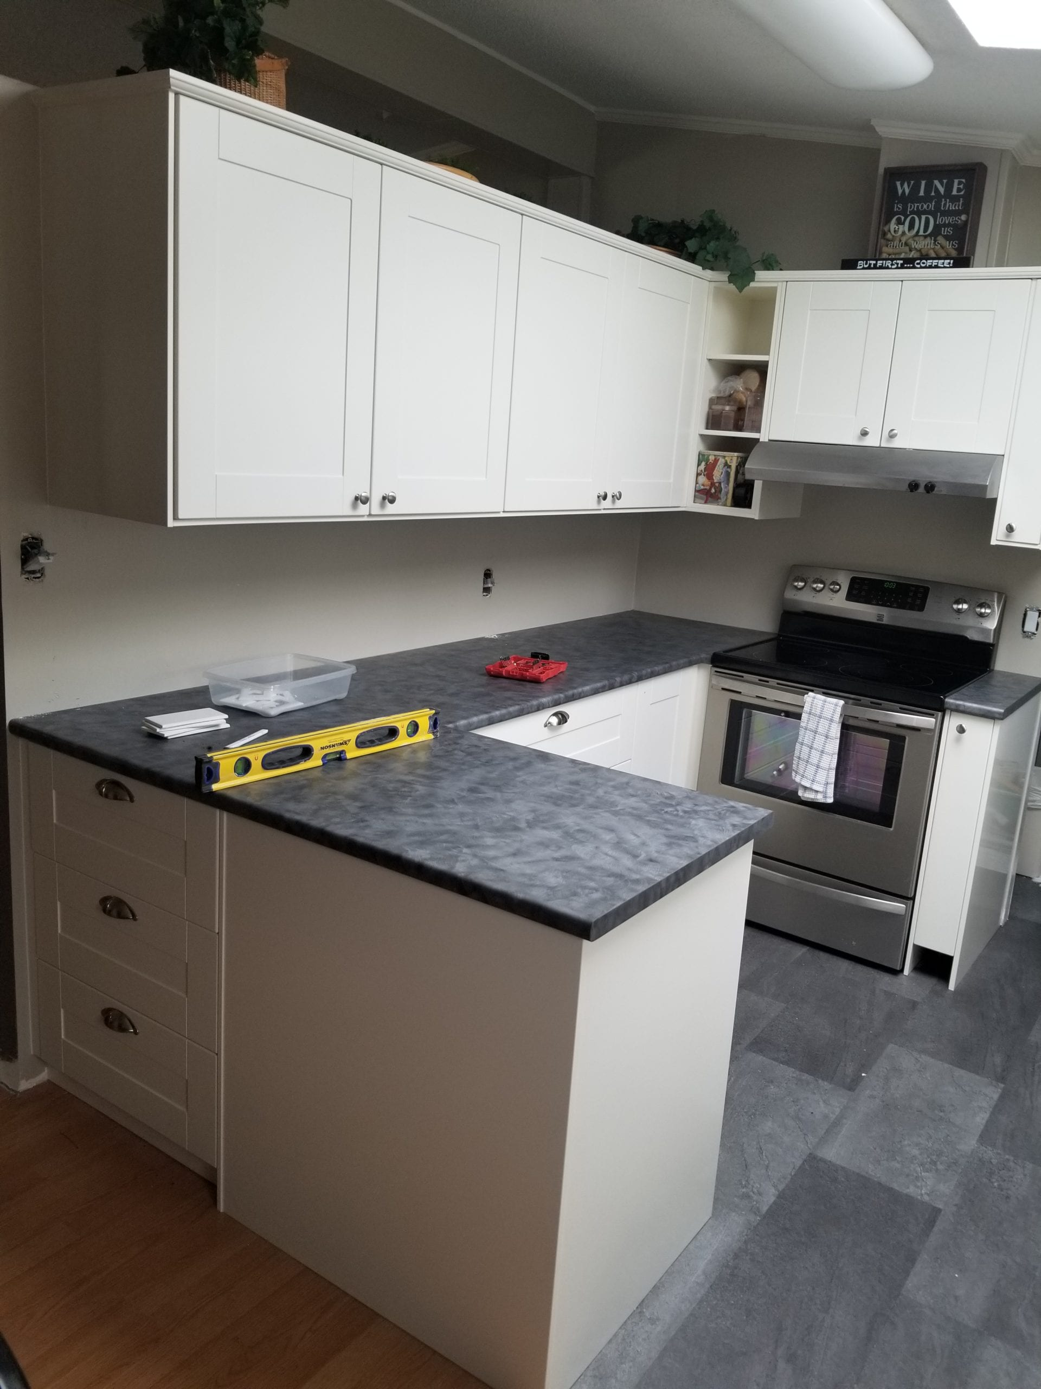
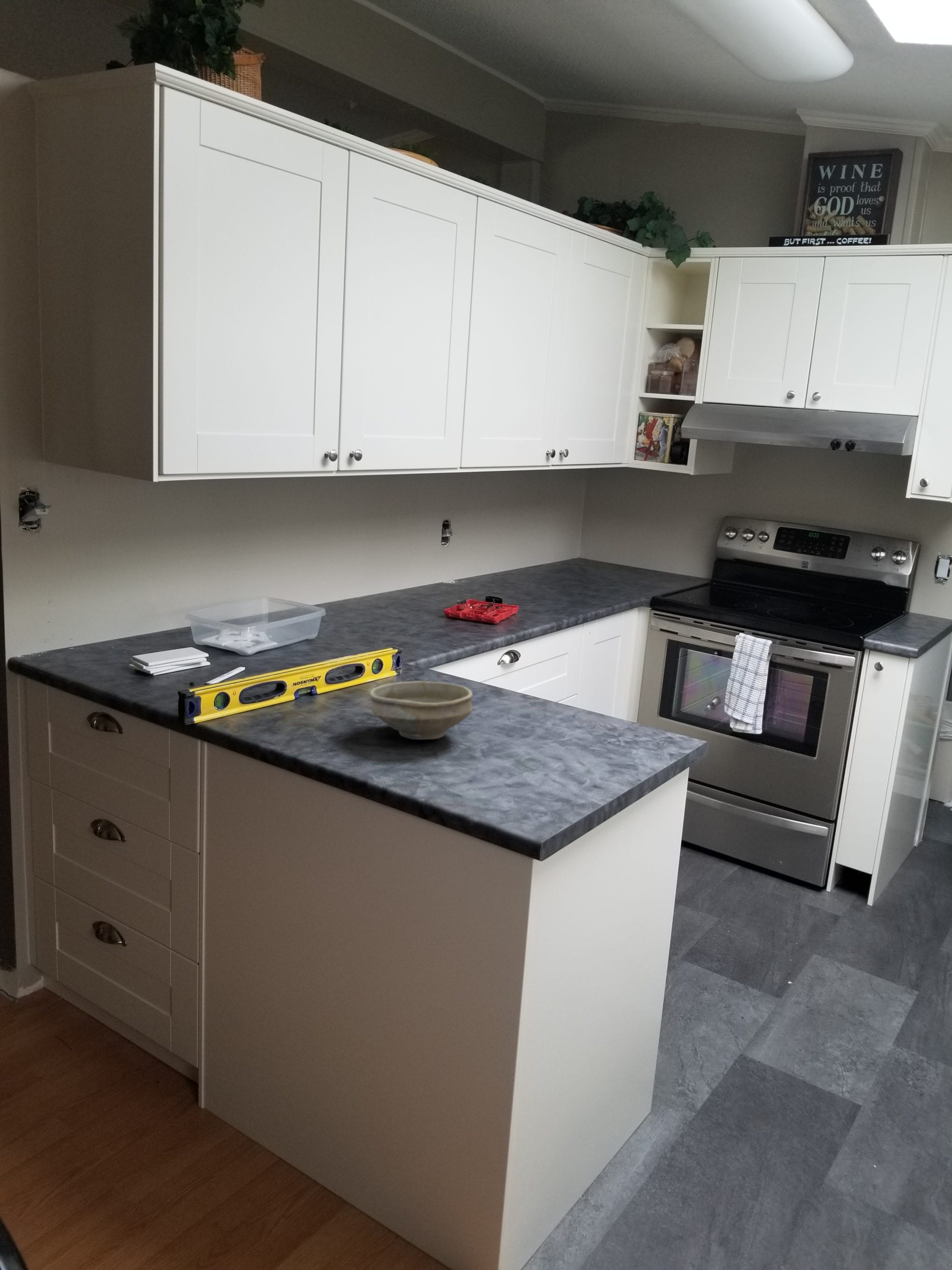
+ bowl [369,681,474,740]
